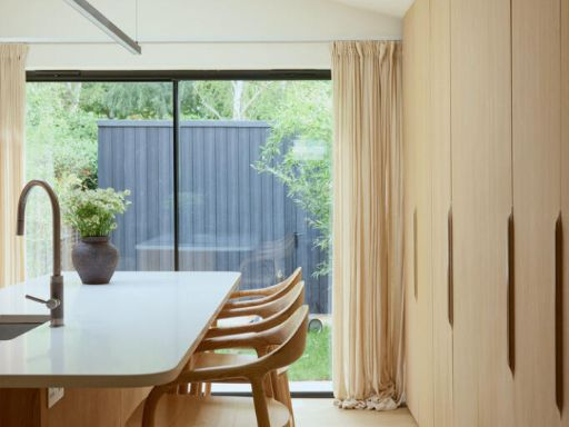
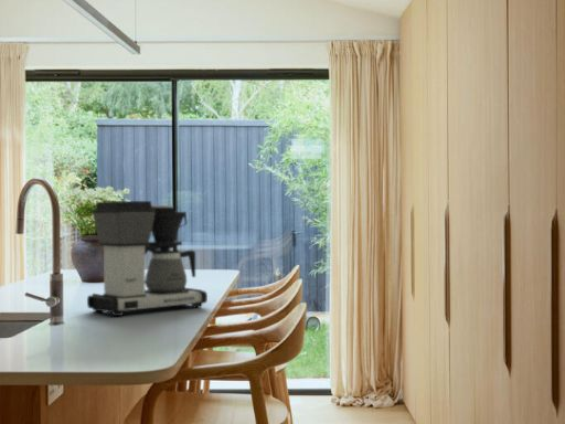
+ coffee maker [86,200,209,317]
